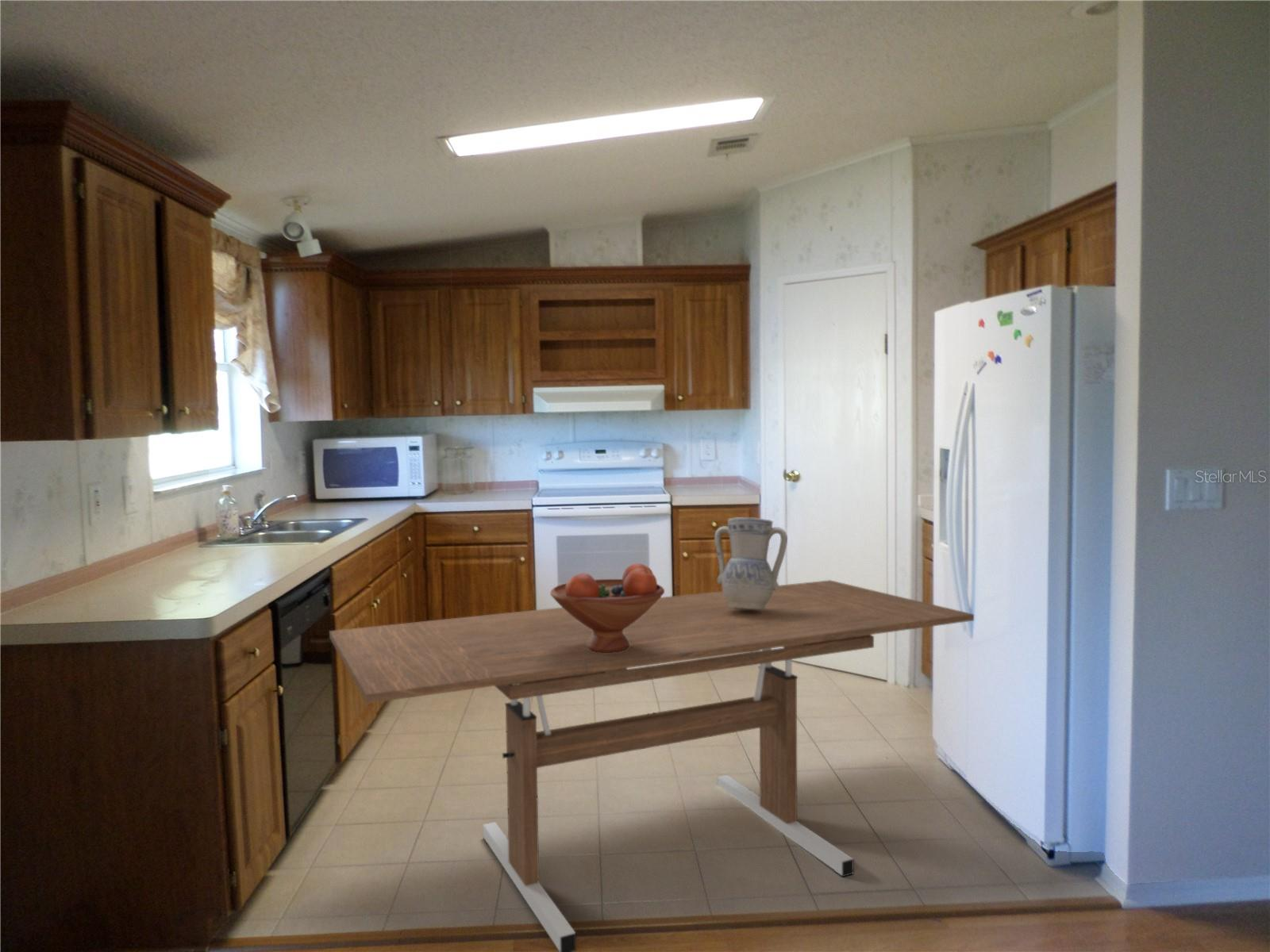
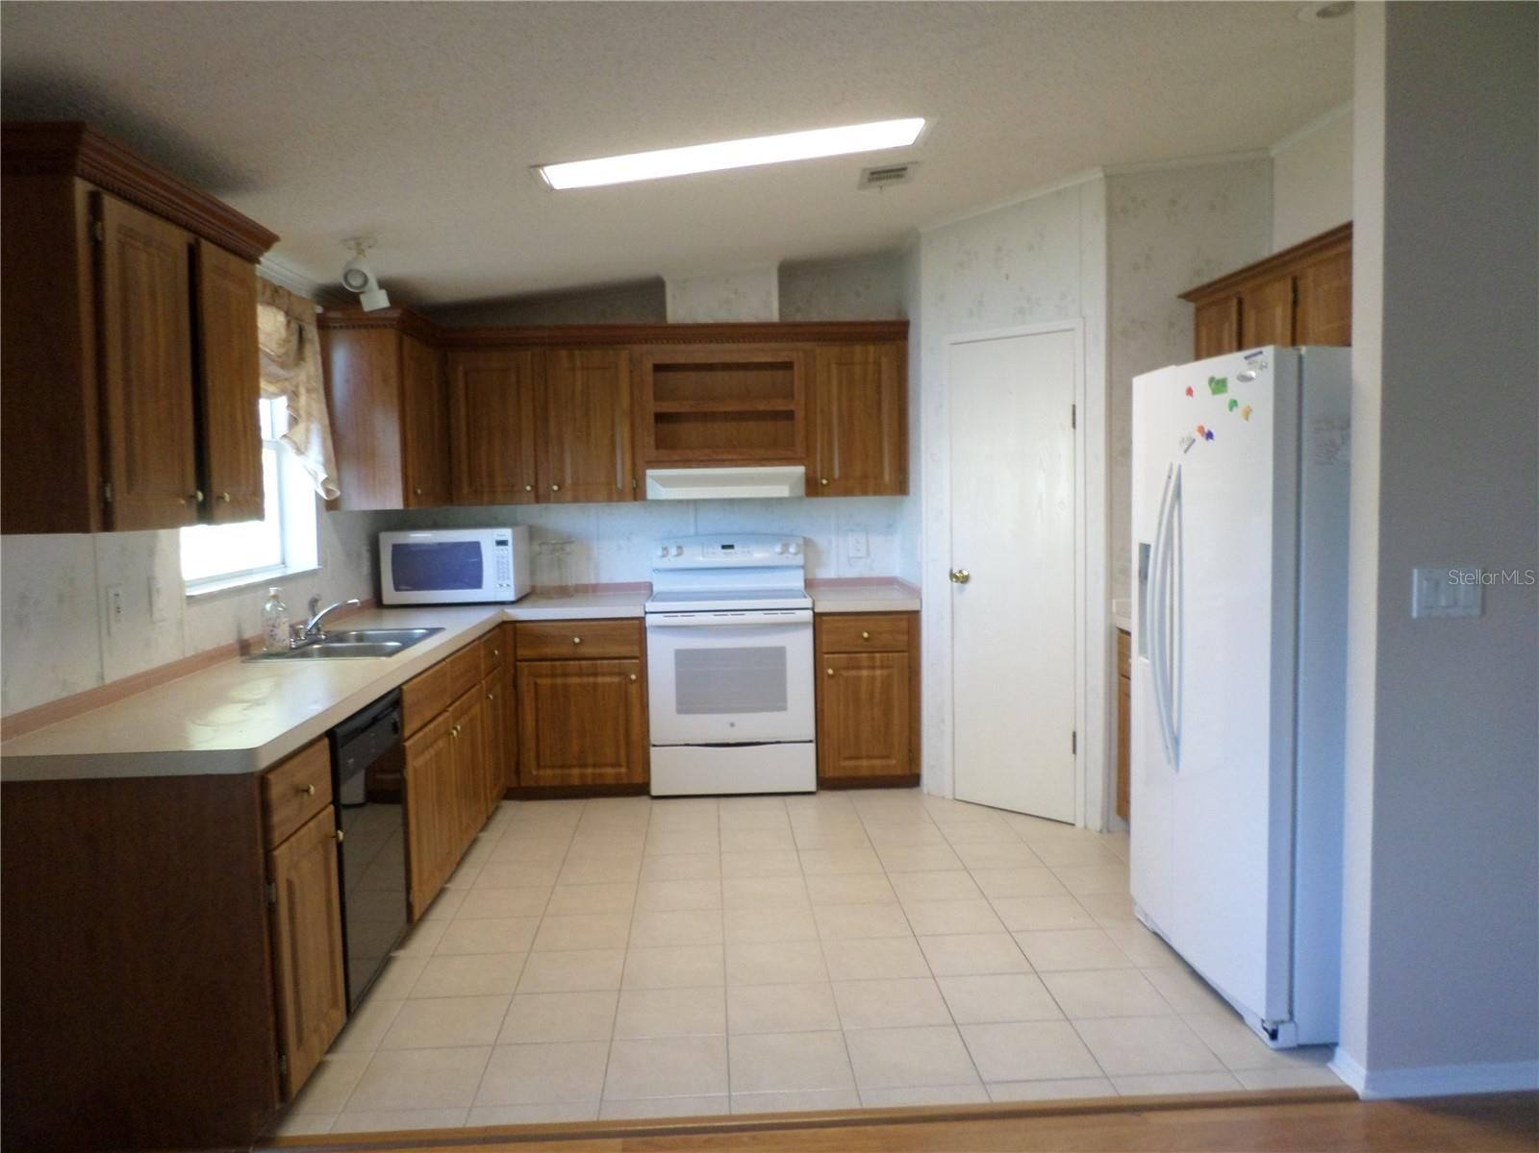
- fruit bowl [549,562,665,653]
- vase [714,516,788,610]
- dining table [329,579,975,952]
